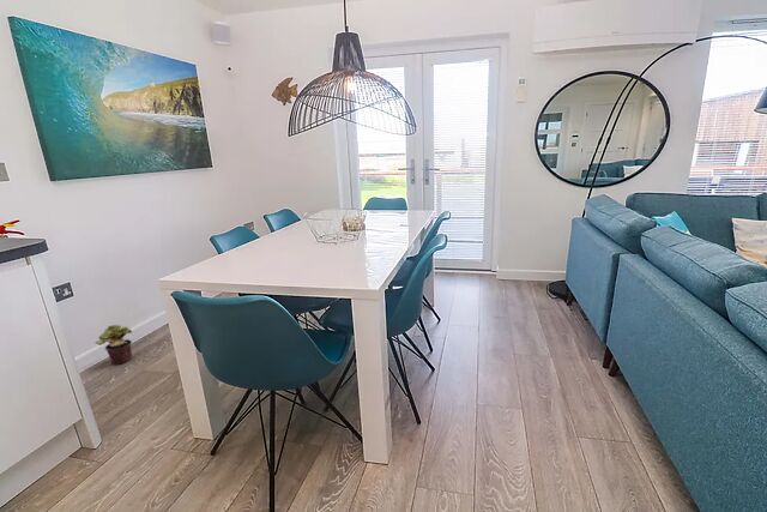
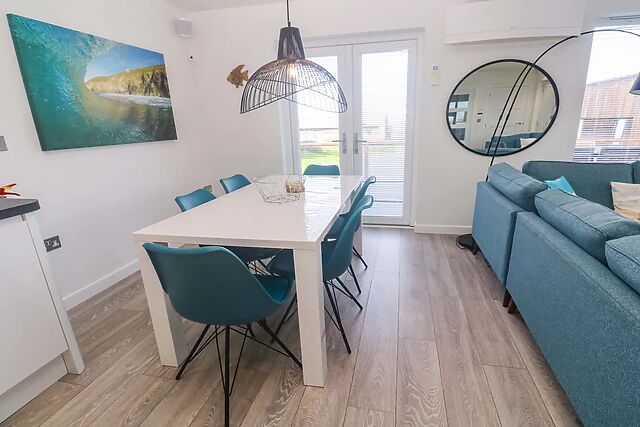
- potted plant [95,324,133,366]
